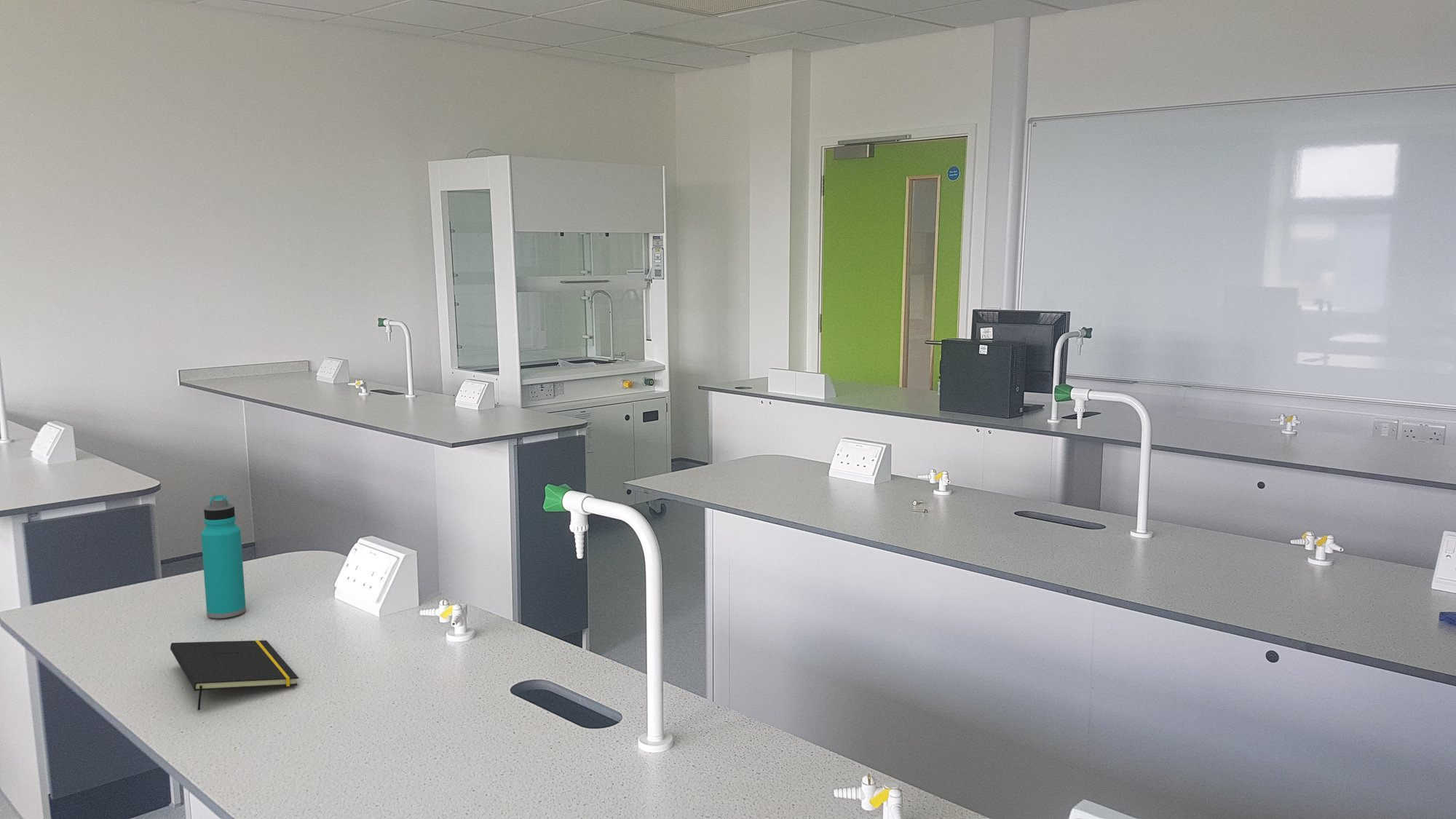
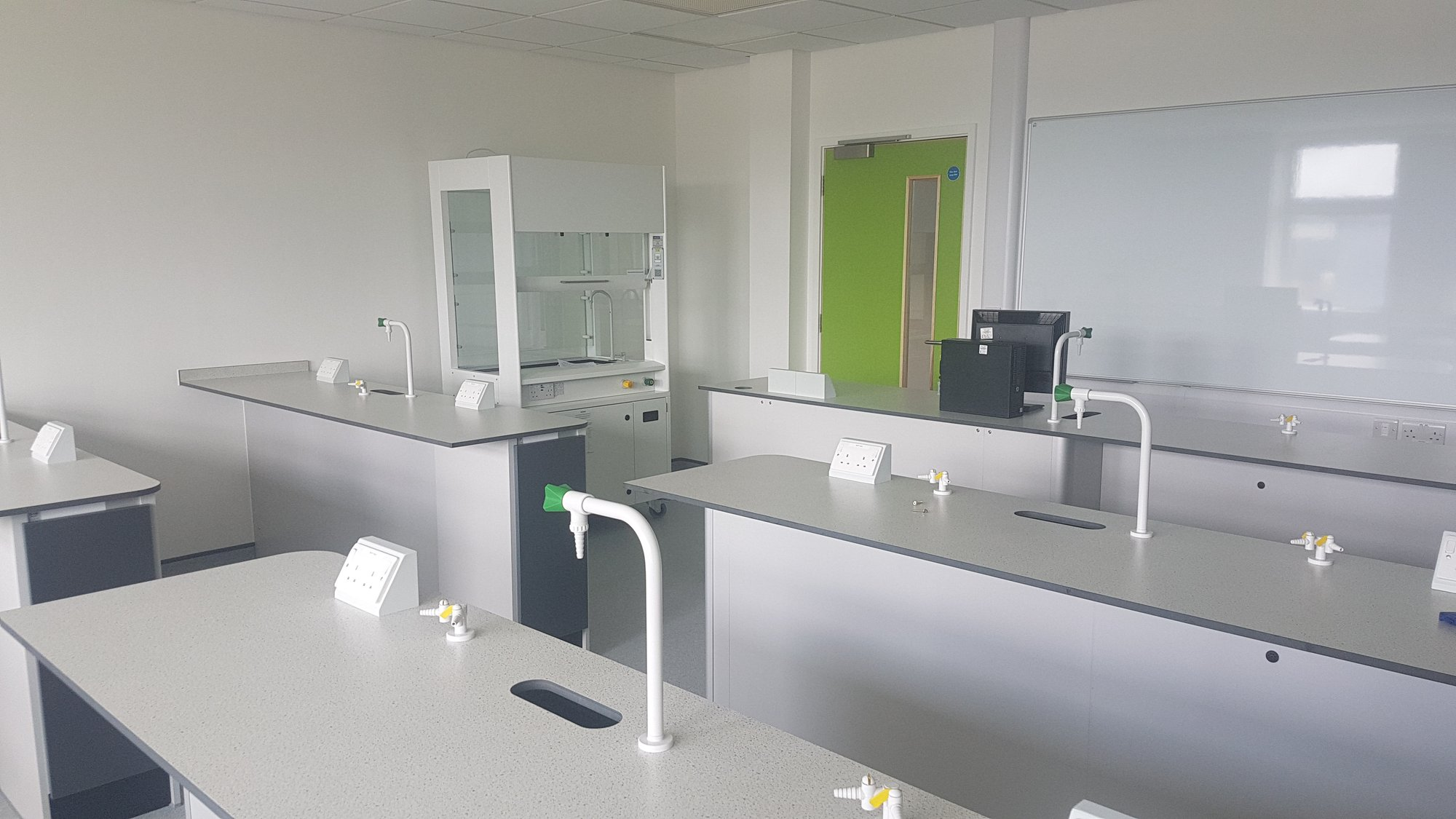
- water bottle [200,494,247,619]
- notepad [170,639,299,711]
